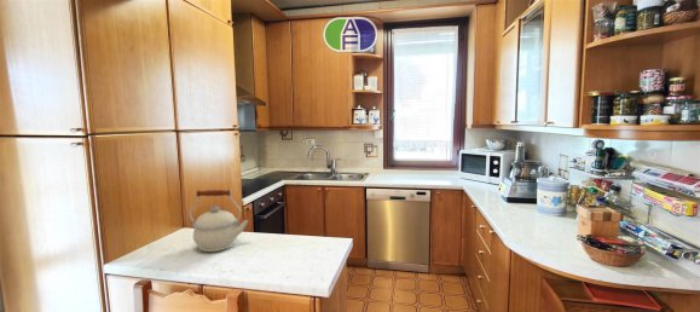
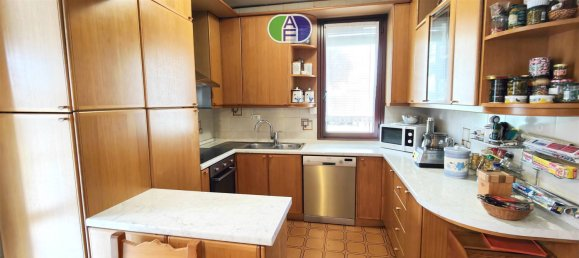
- kettle [187,189,249,253]
